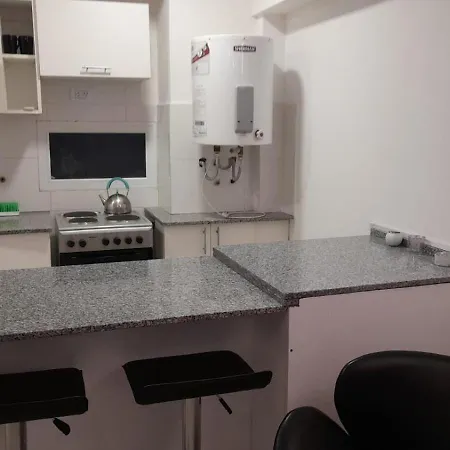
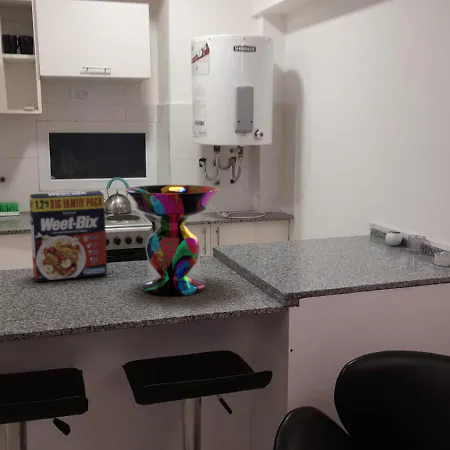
+ cereal box [29,190,108,283]
+ decorative bowl [123,184,221,297]
